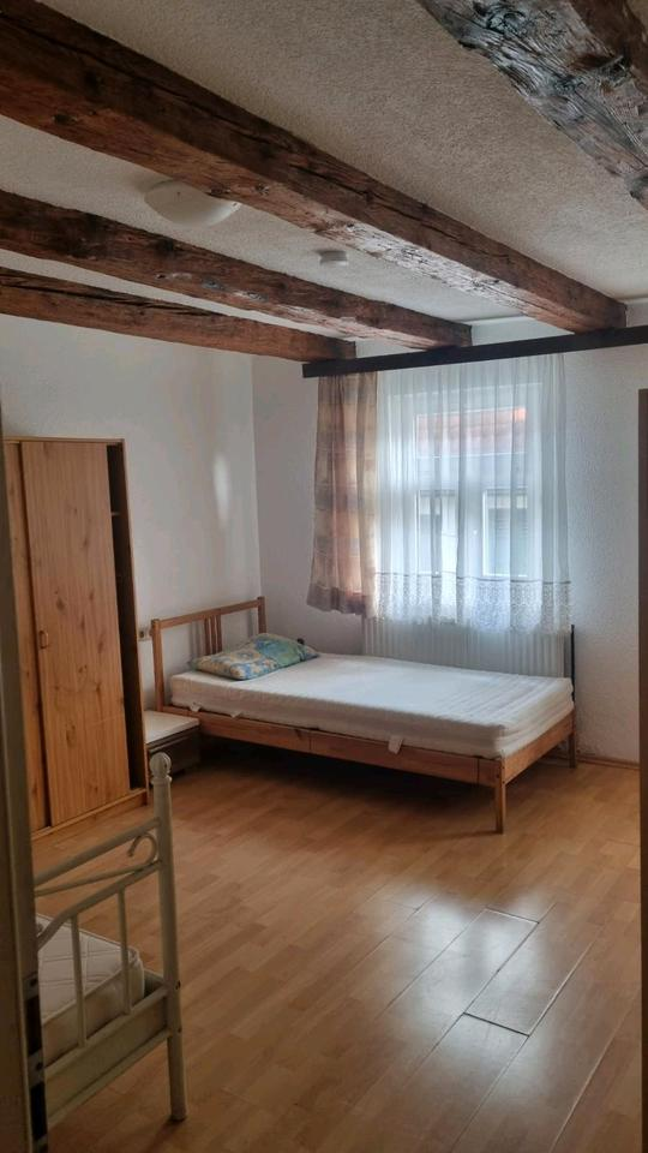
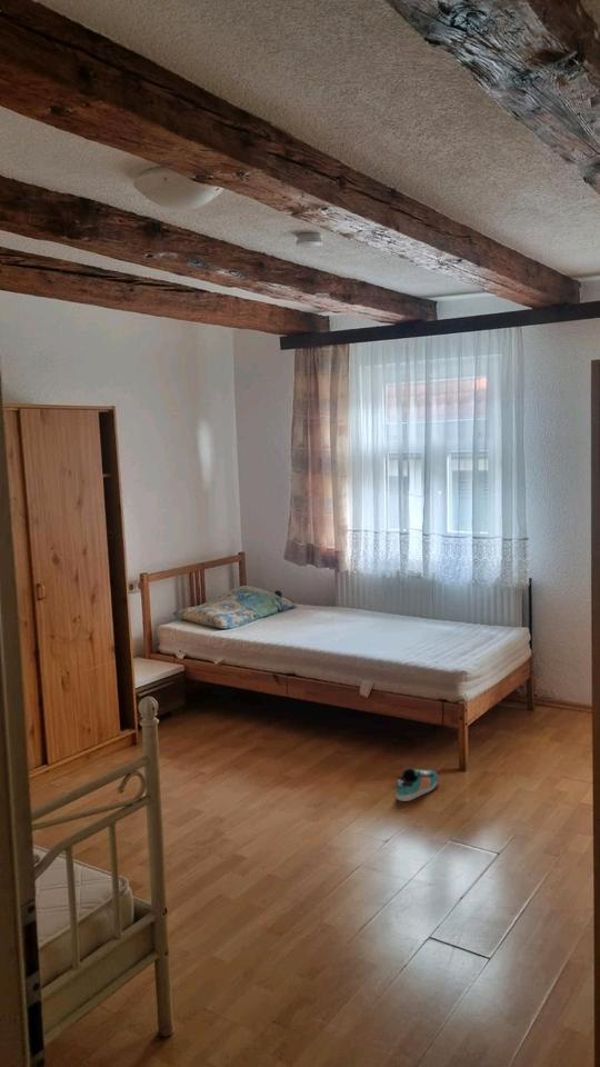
+ sneaker [394,767,439,802]
